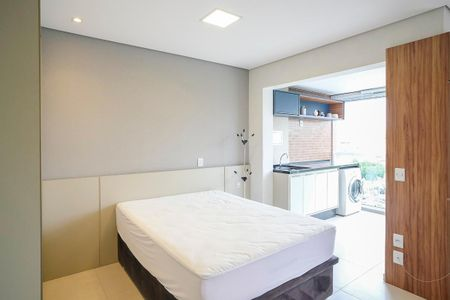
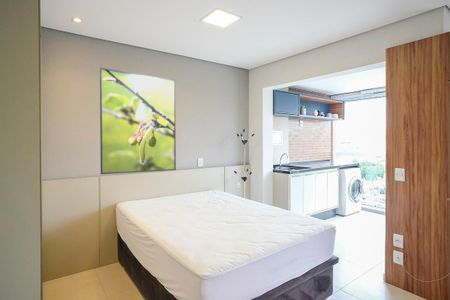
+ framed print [99,67,177,175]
